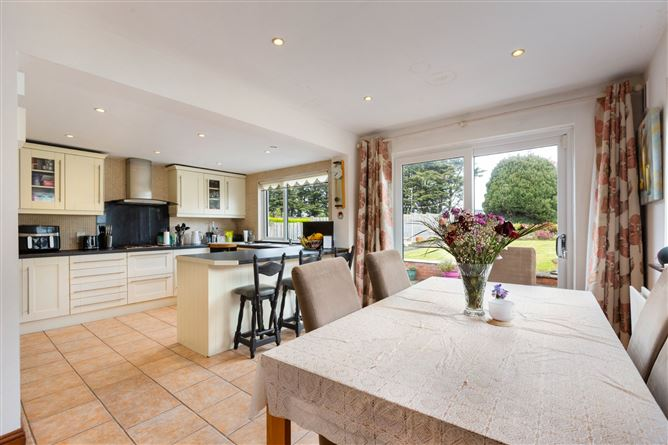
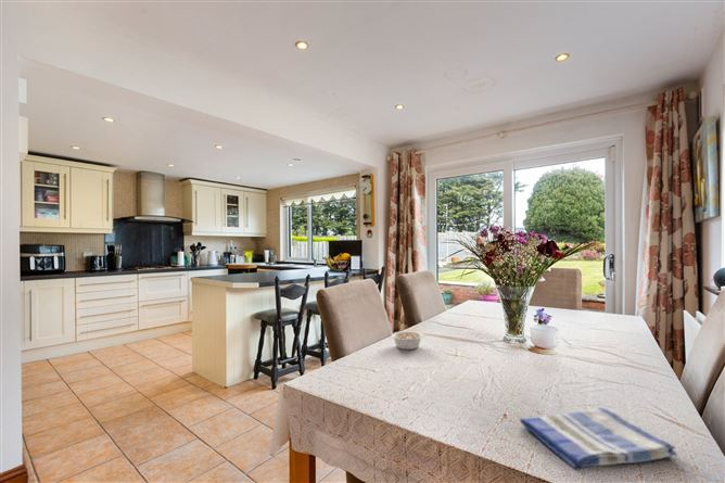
+ dish towel [519,407,678,471]
+ legume [391,330,429,351]
